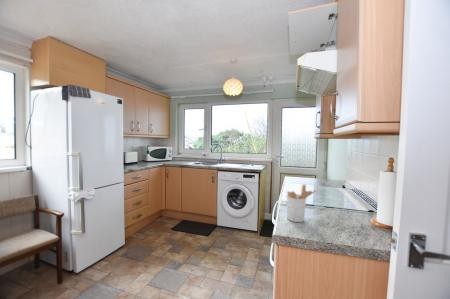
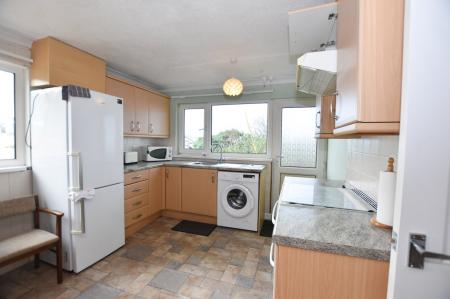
- utensil holder [286,184,317,223]
